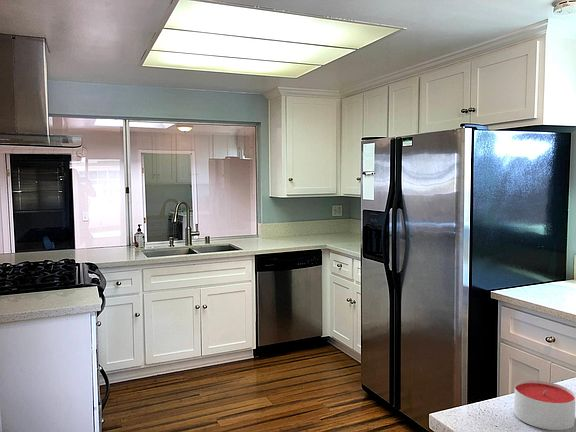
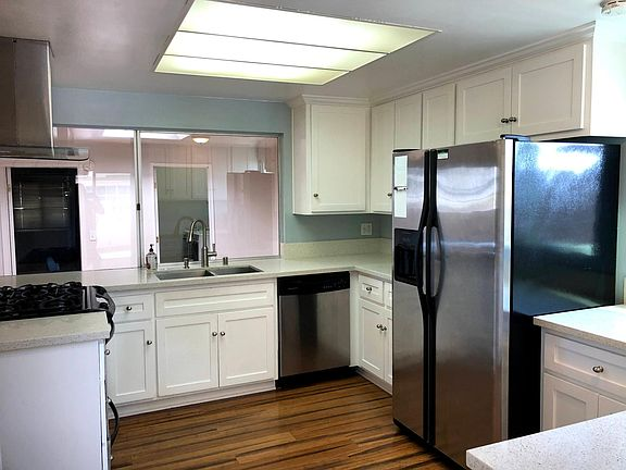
- candle [513,379,576,431]
